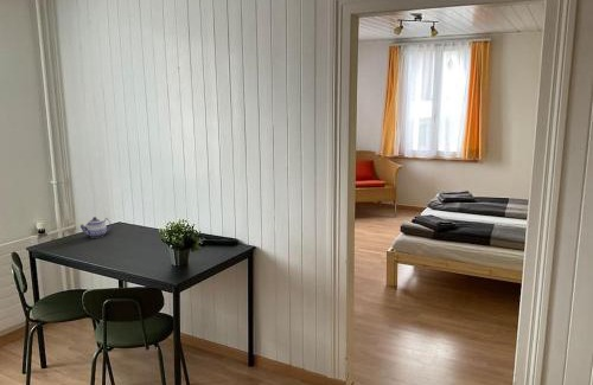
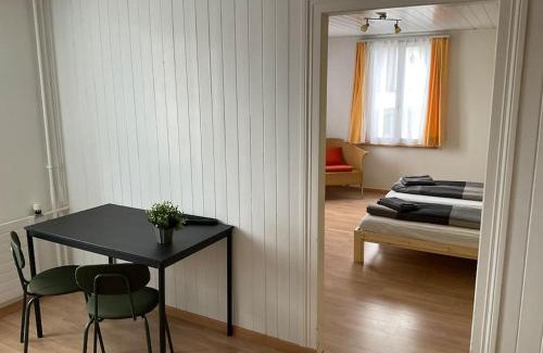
- teapot [79,216,113,239]
